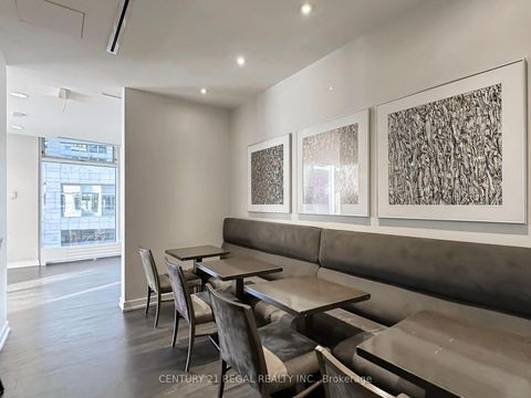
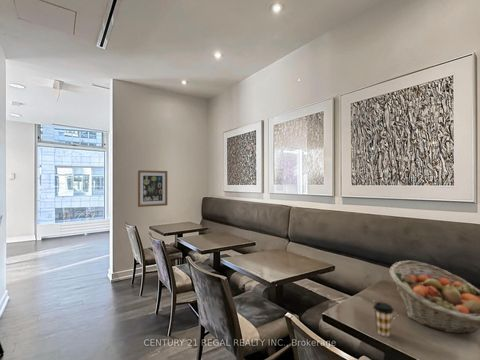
+ wall art [137,169,168,208]
+ fruit basket [389,260,480,335]
+ coffee cup [372,301,395,337]
